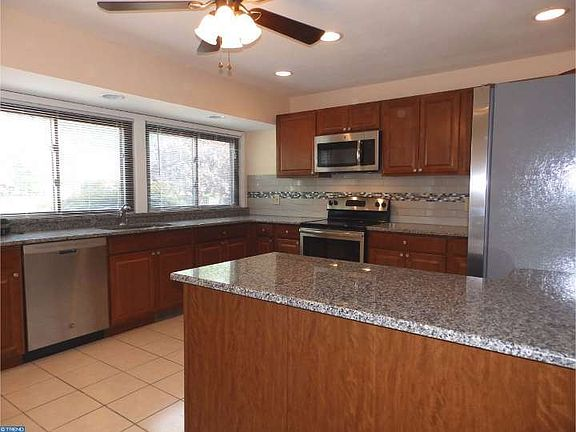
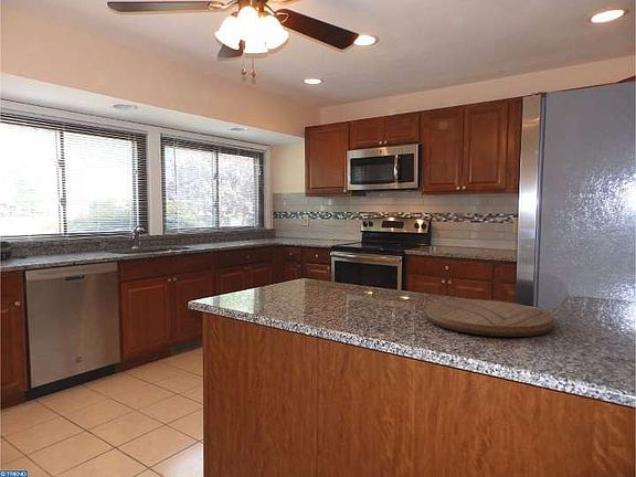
+ cutting board [425,298,554,338]
